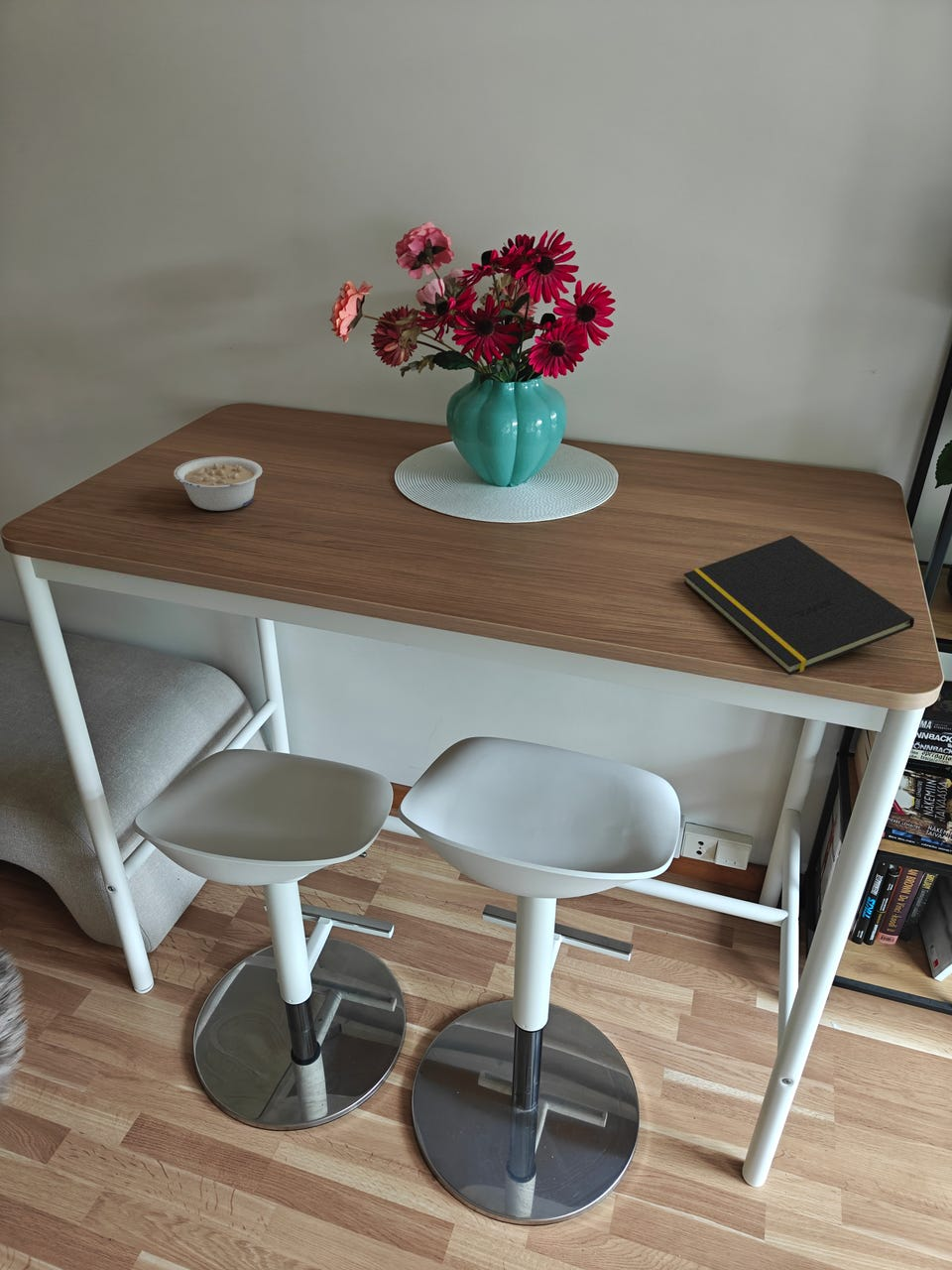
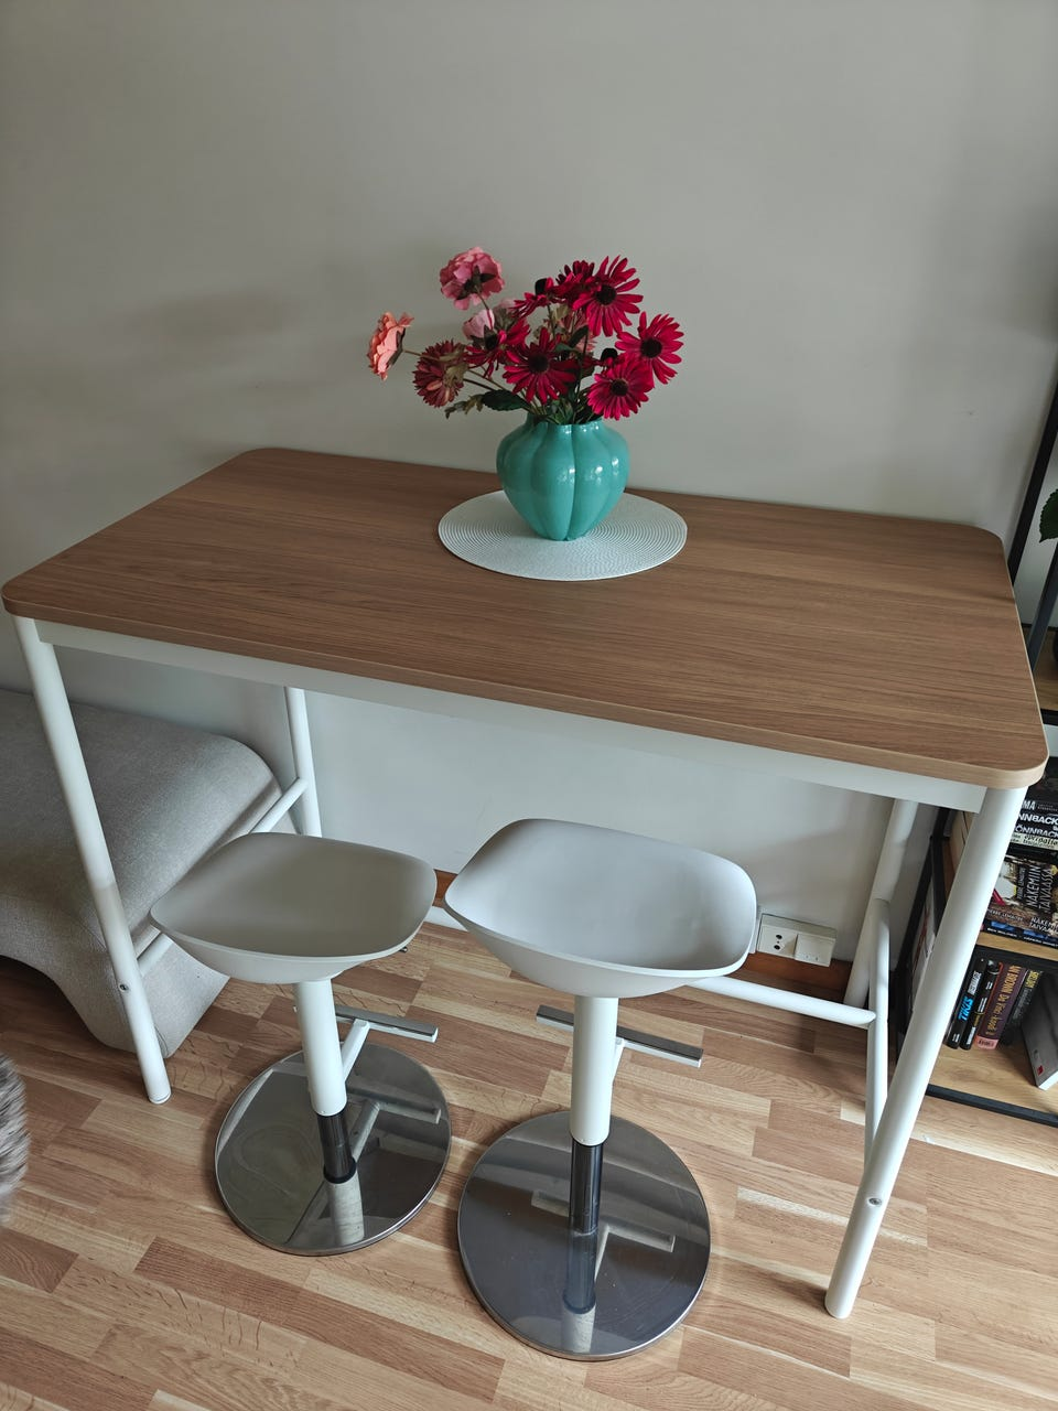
- legume [173,455,264,512]
- notepad [683,535,915,677]
